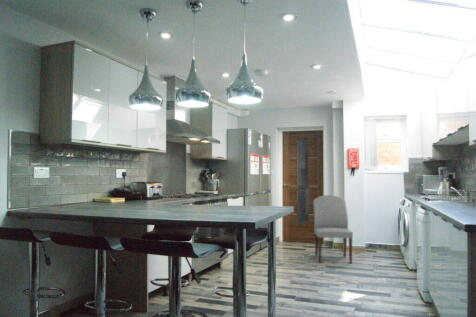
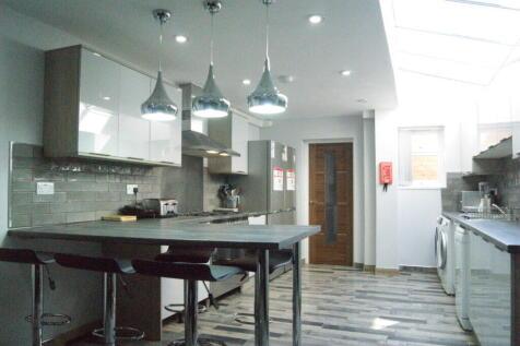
- chair [312,194,354,264]
